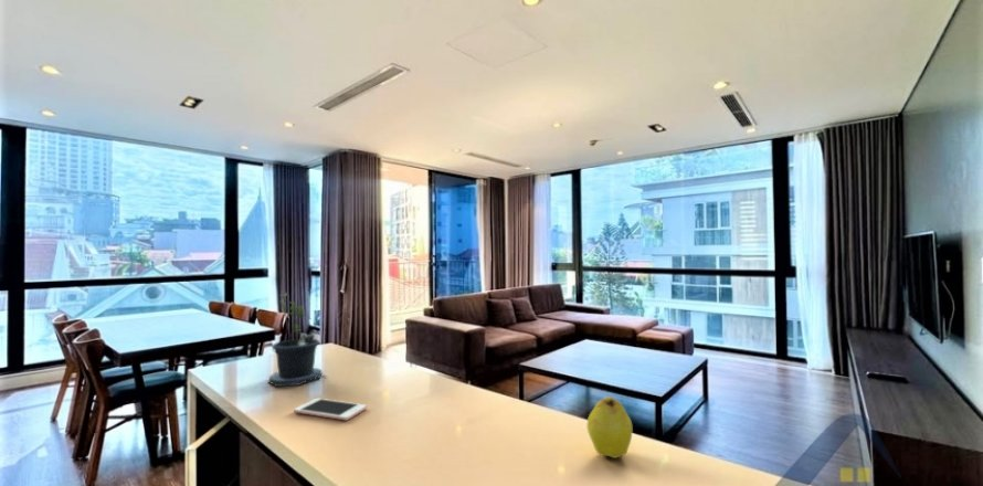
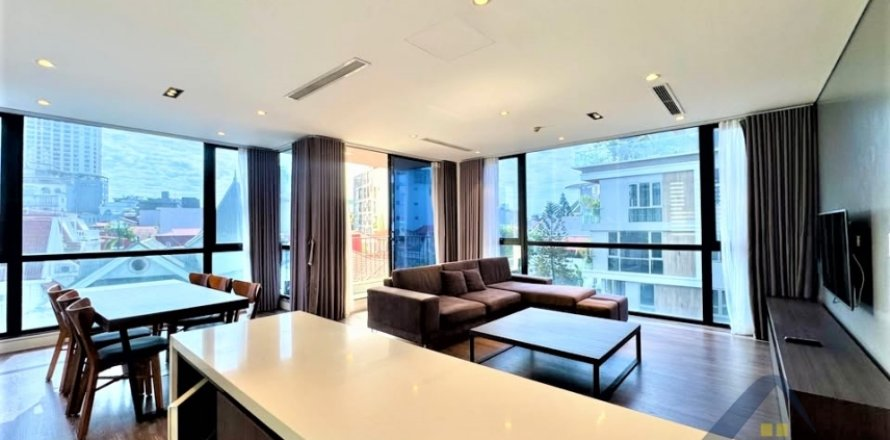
- potted plant [267,292,324,388]
- fruit [585,395,634,459]
- cell phone [293,398,368,422]
